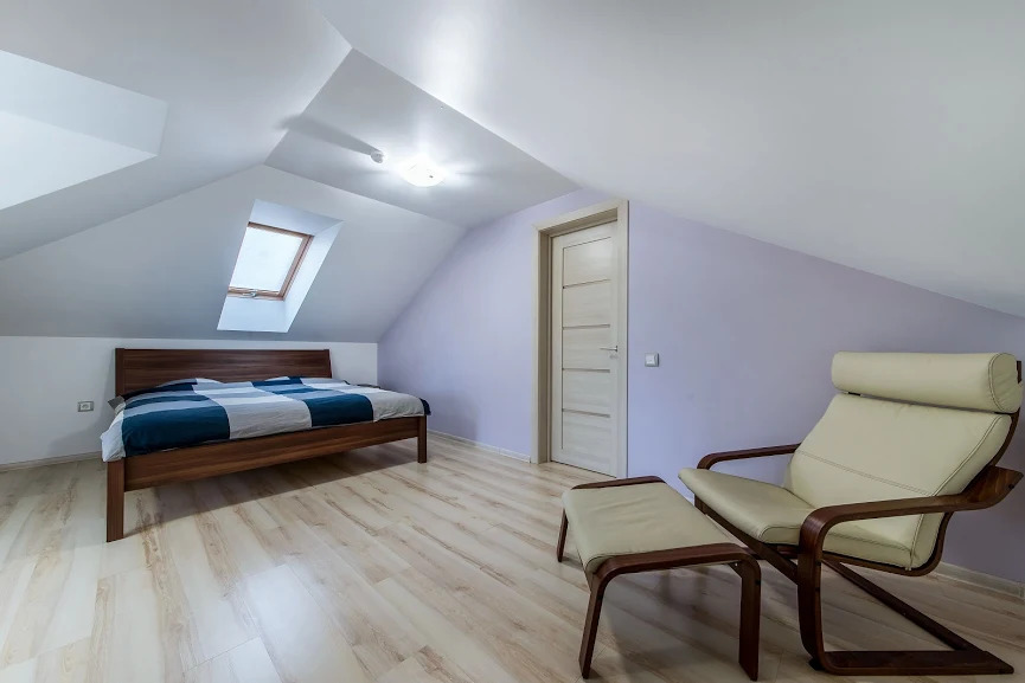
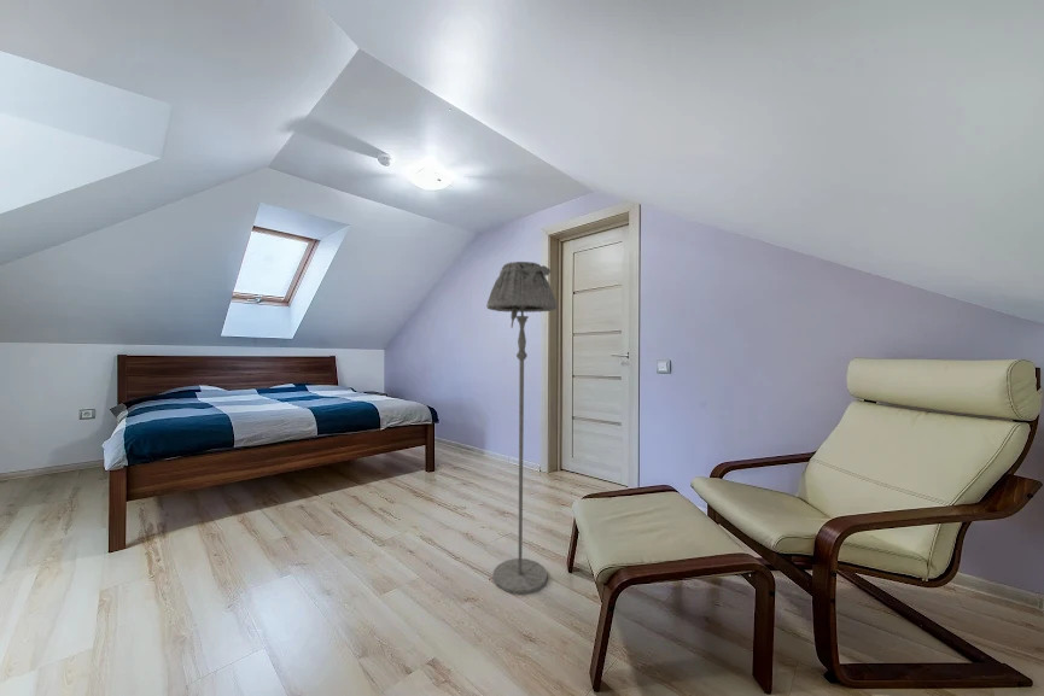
+ floor lamp [485,261,558,595]
